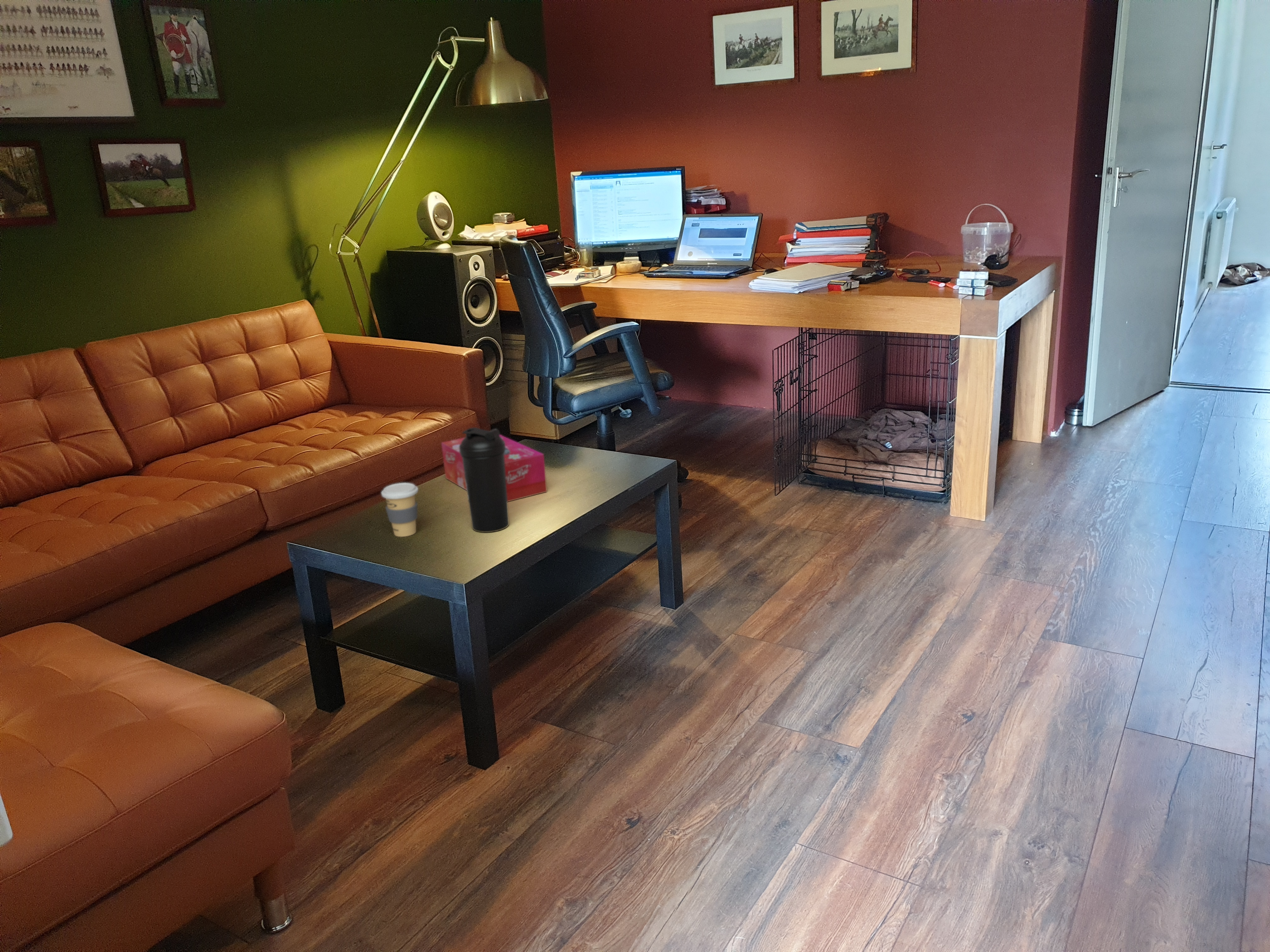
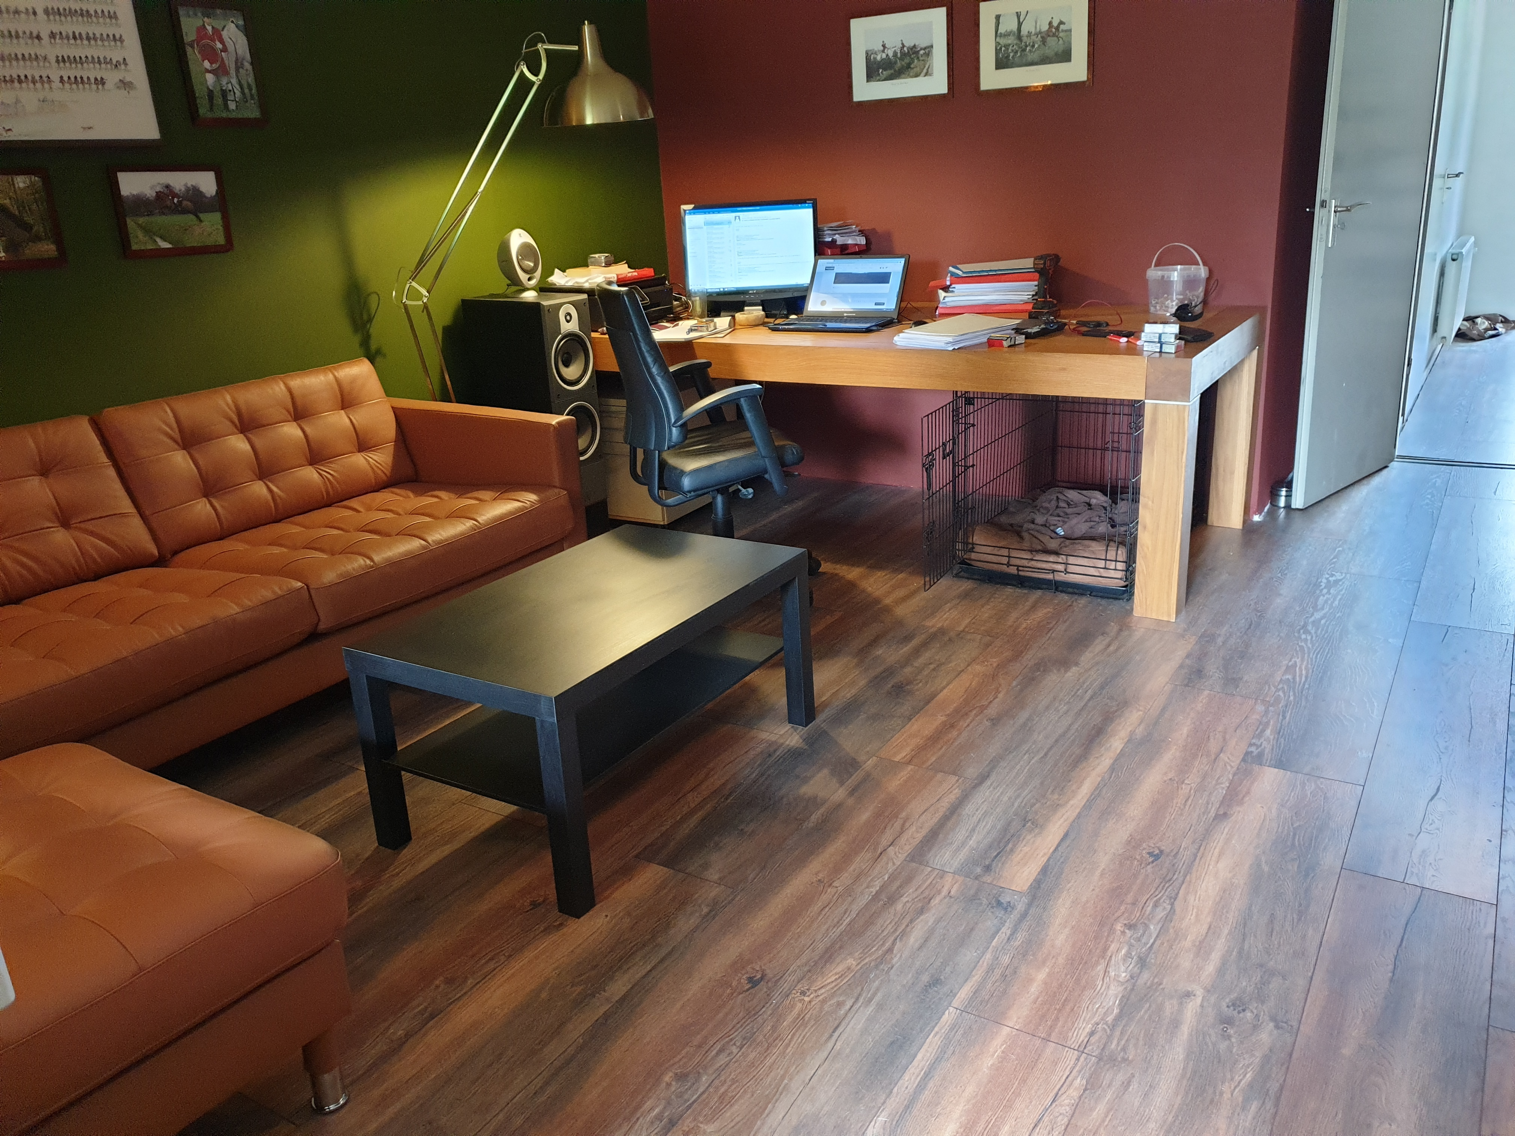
- tissue box [441,434,547,502]
- water bottle [459,427,509,533]
- coffee cup [381,482,419,537]
